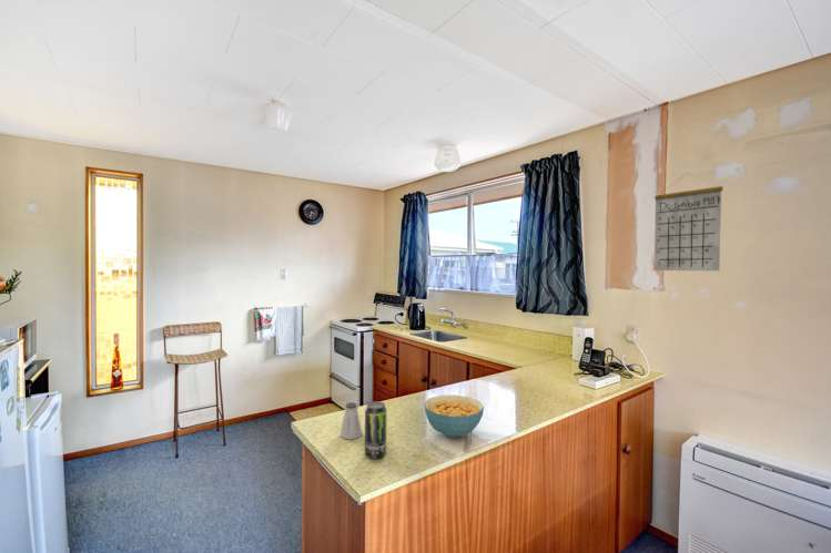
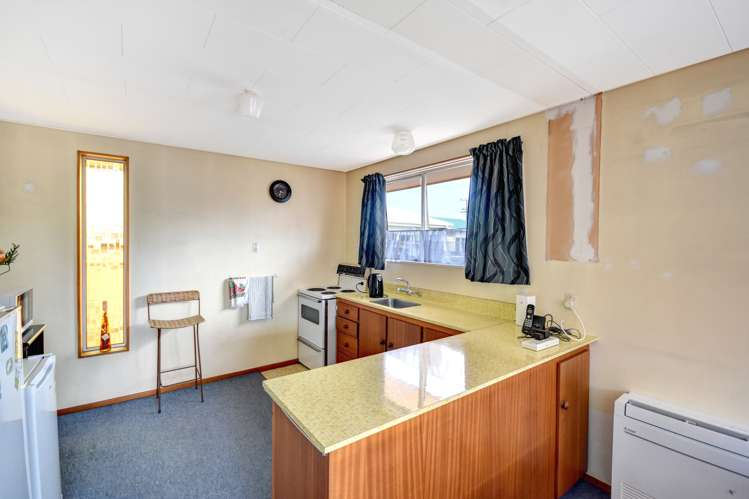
- calendar [653,172,723,272]
- beverage can [364,400,387,460]
- saltshaker [340,401,363,440]
- cereal bowl [423,395,485,439]
